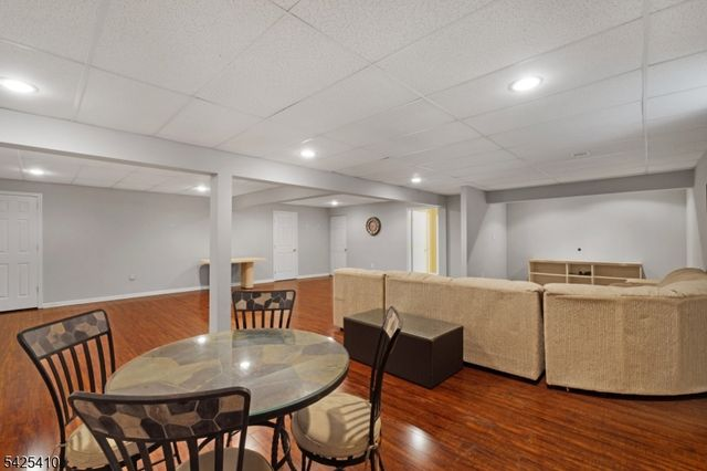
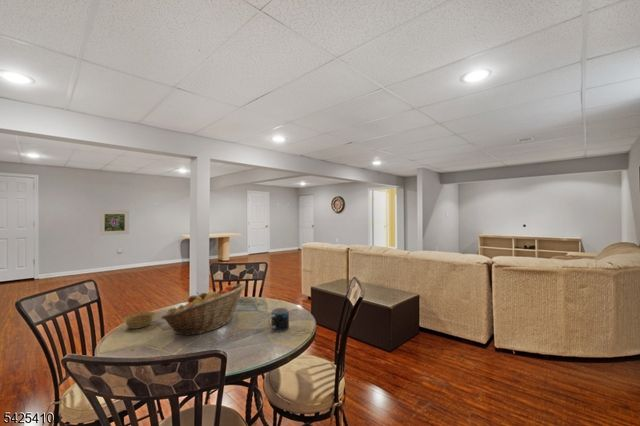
+ fruit basket [160,282,246,337]
+ bowl [120,311,158,330]
+ mug [267,307,290,333]
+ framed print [99,209,130,236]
